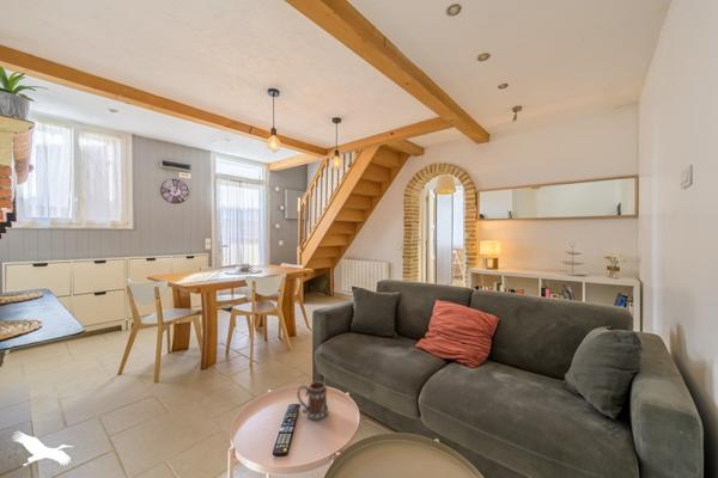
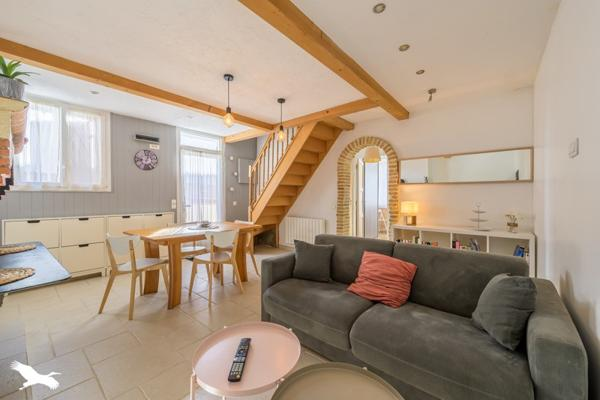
- mug [296,380,329,422]
